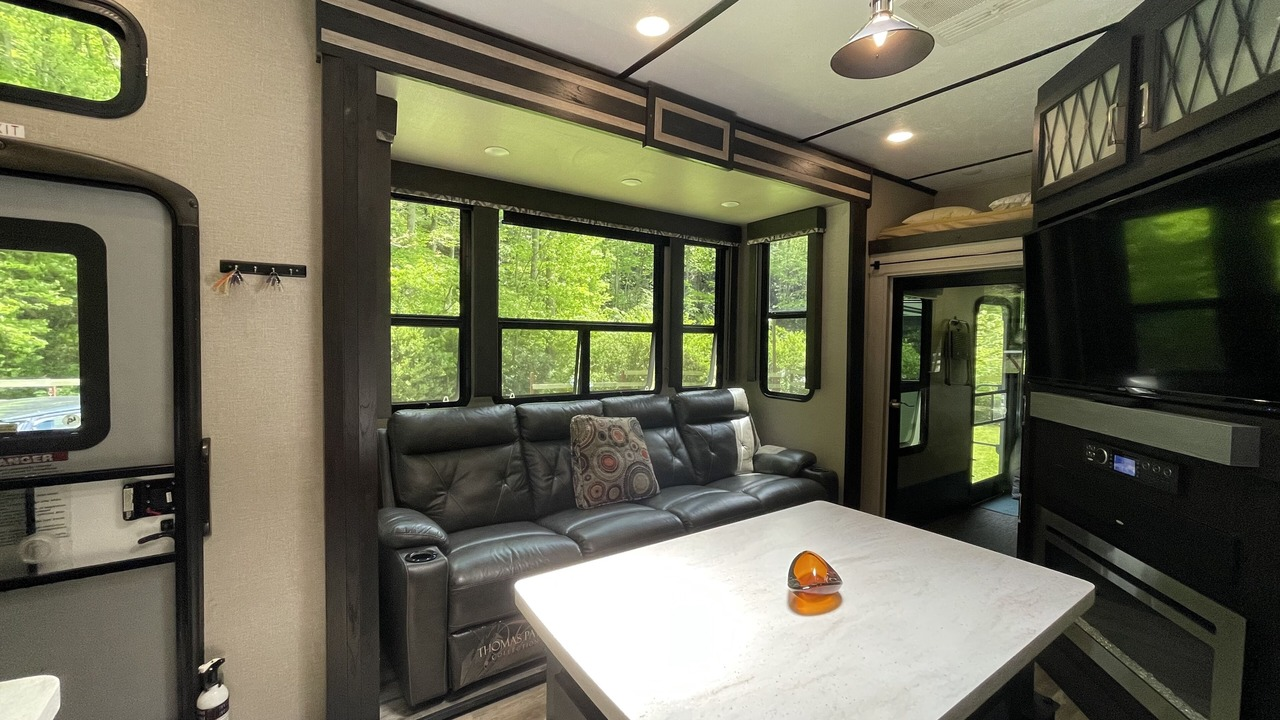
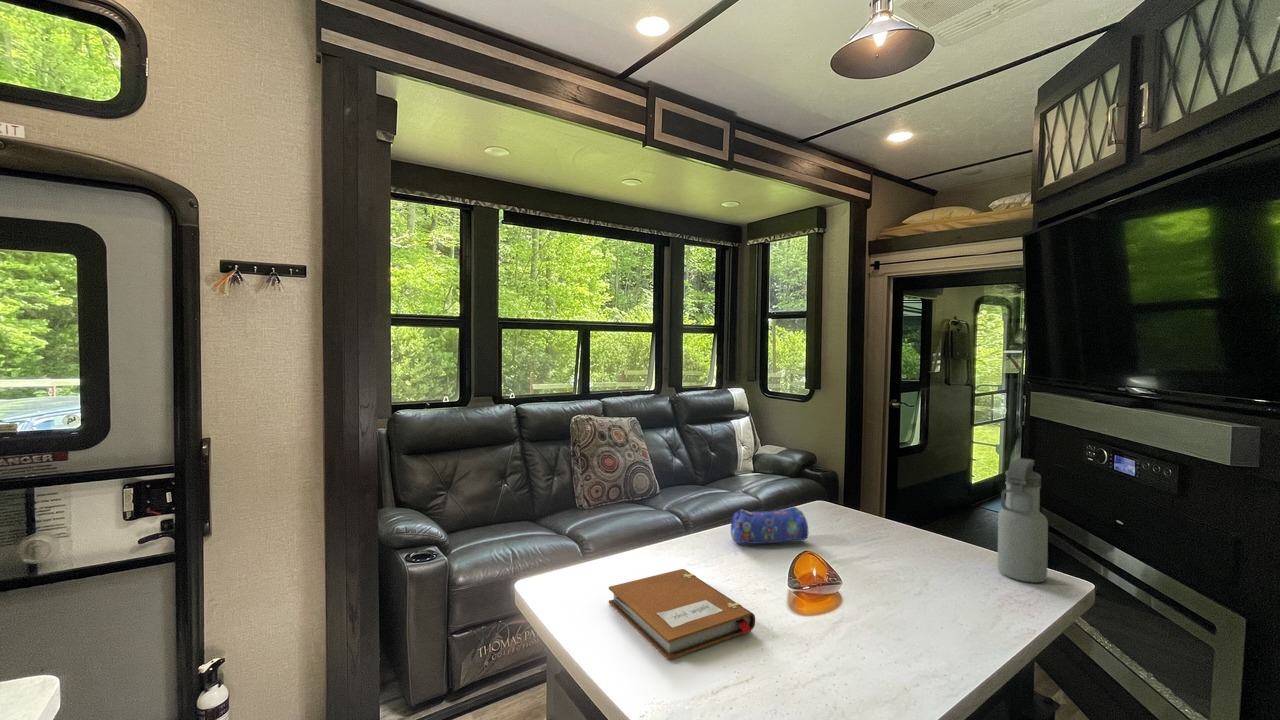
+ pencil case [730,506,809,545]
+ notebook [608,568,756,661]
+ water bottle [997,457,1049,584]
